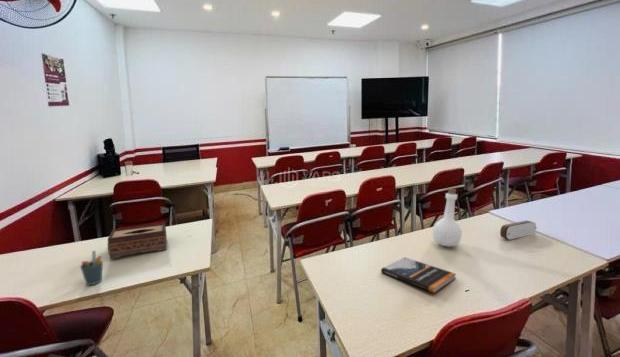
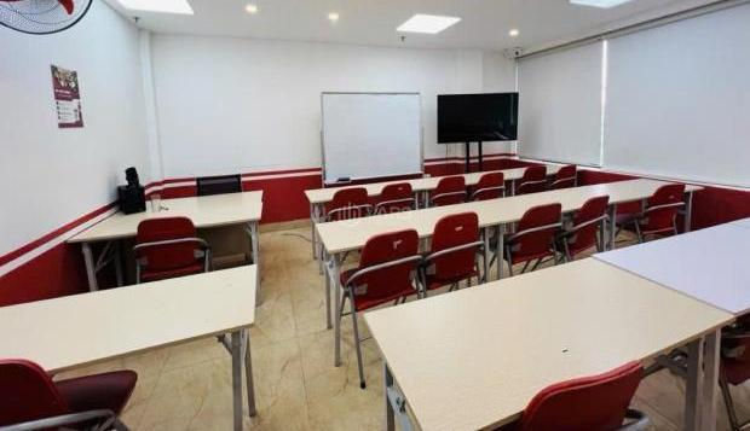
- pen holder [79,250,104,286]
- tissue box [106,222,168,260]
- bottle [432,188,463,248]
- pencil case [499,220,538,241]
- book [380,256,457,294]
